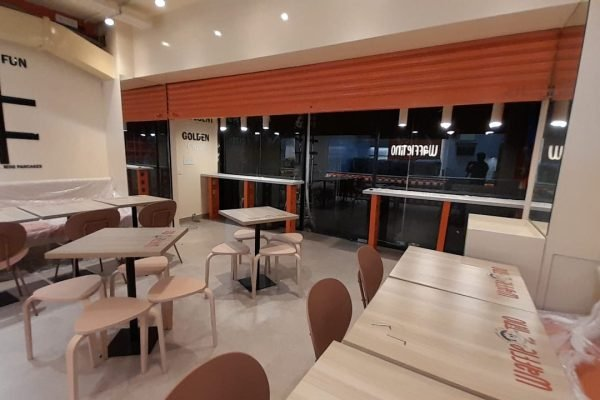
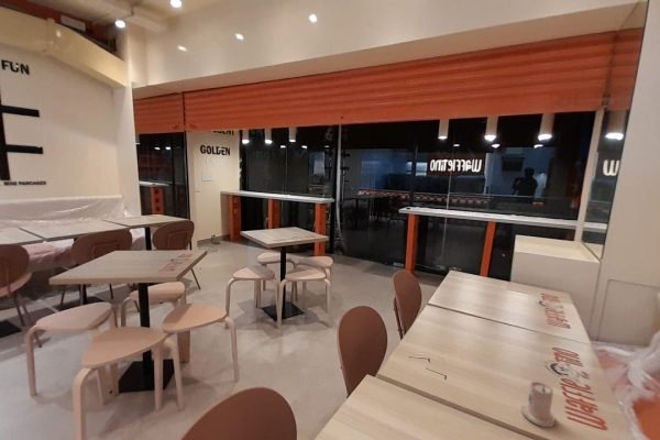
+ candle [520,381,557,428]
